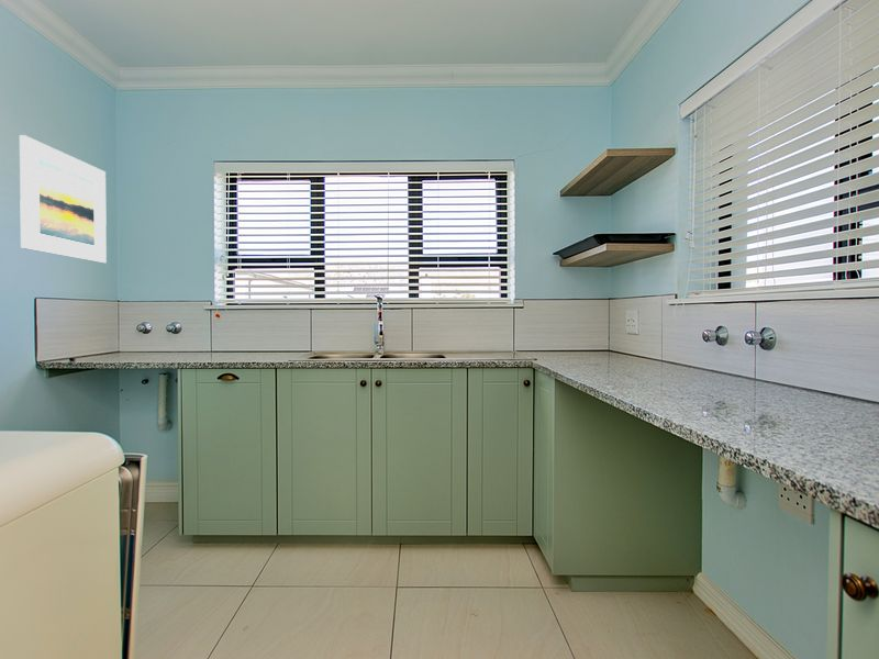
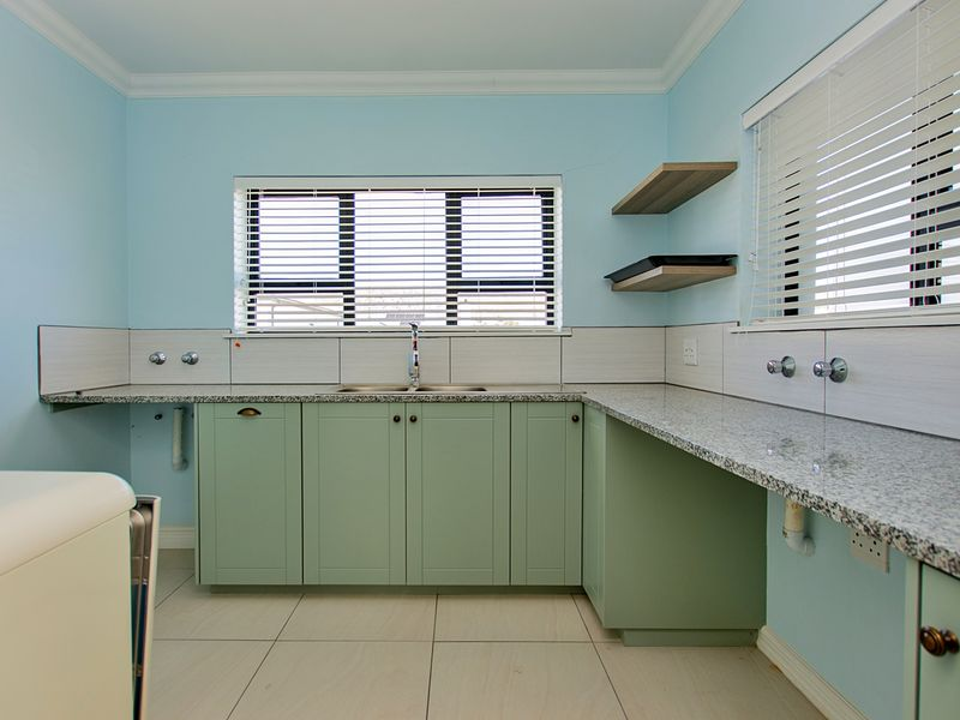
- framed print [19,134,108,264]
